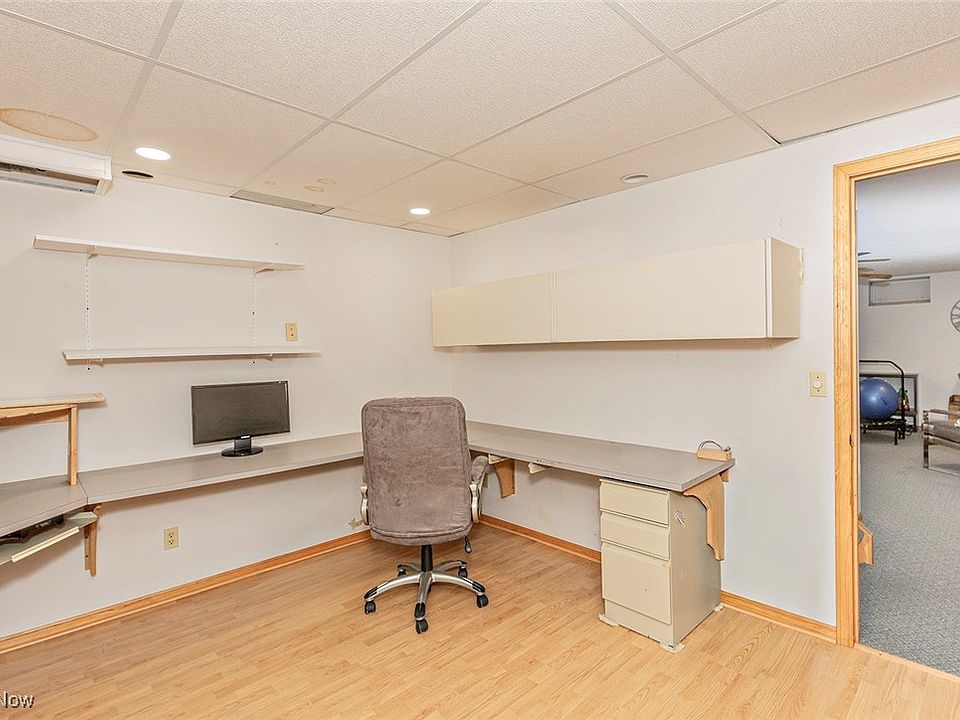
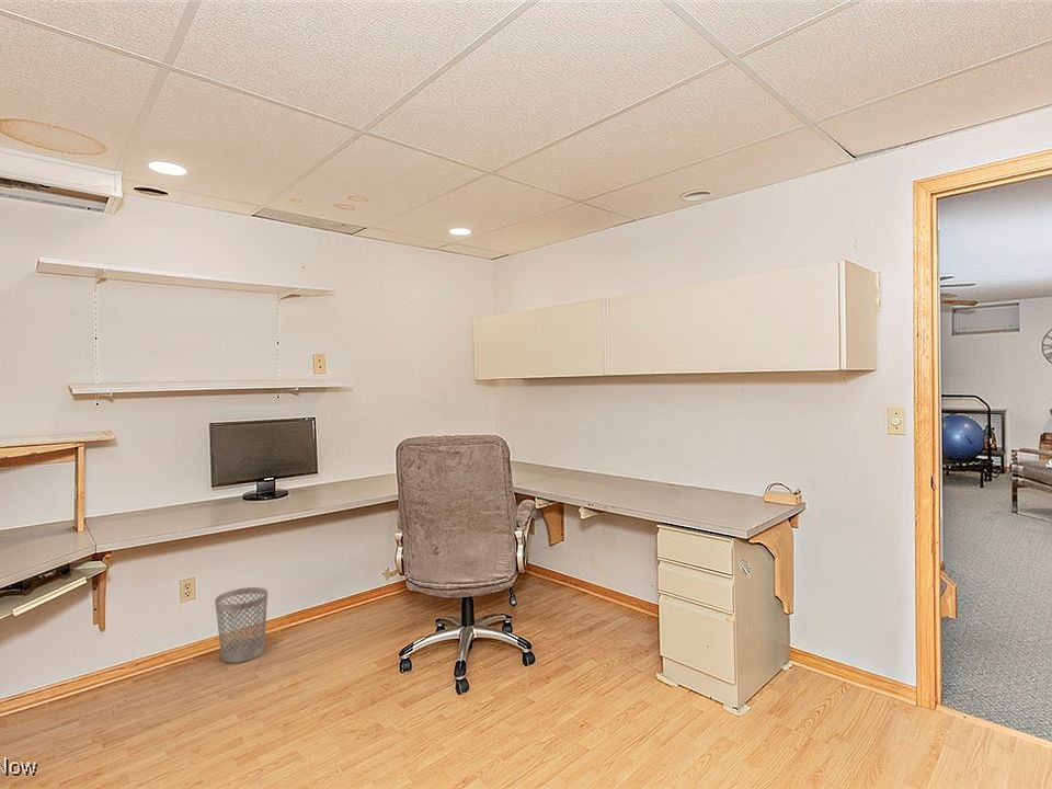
+ wastebasket [214,586,268,664]
